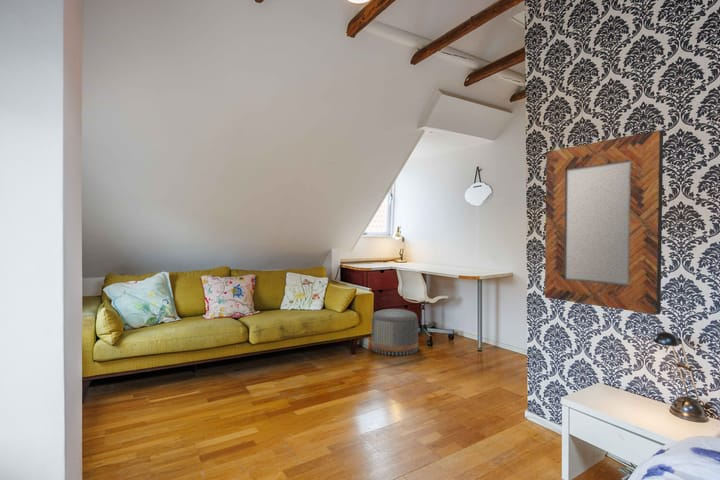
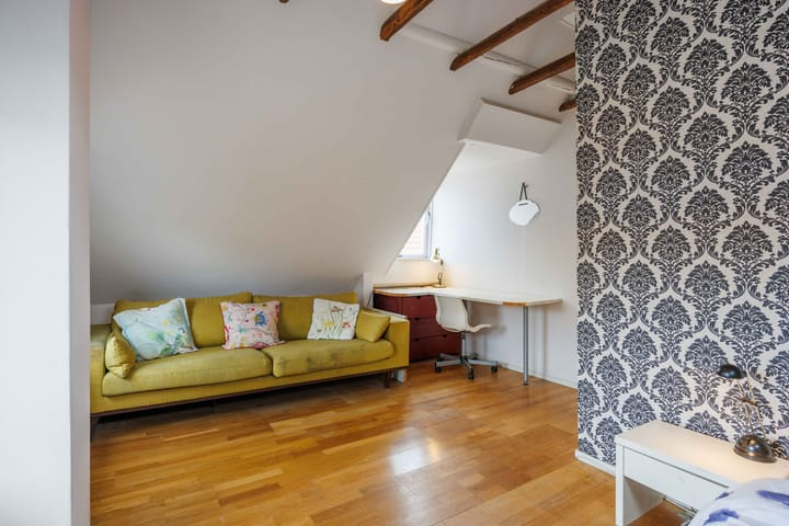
- home mirror [544,129,664,316]
- pouf [370,308,419,356]
